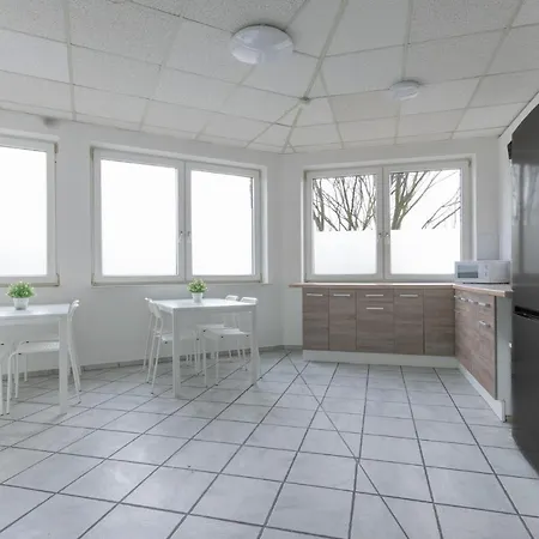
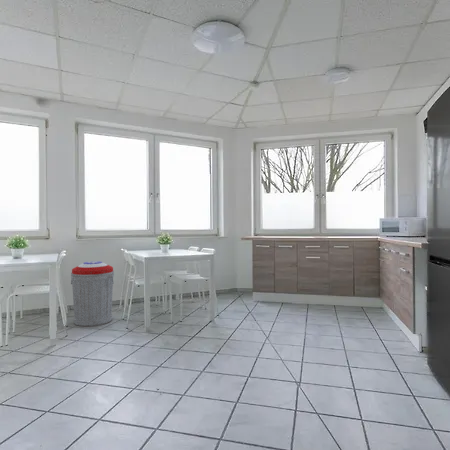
+ trash can [70,260,115,327]
